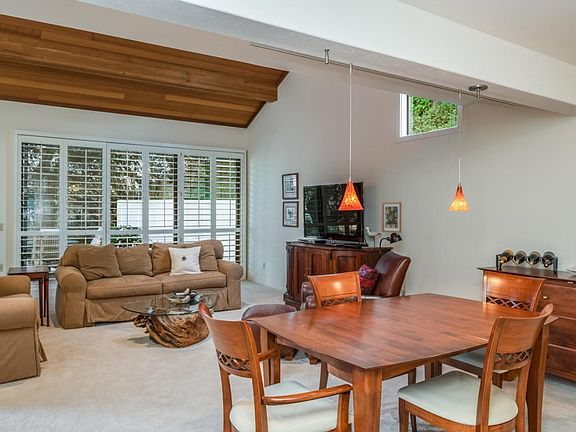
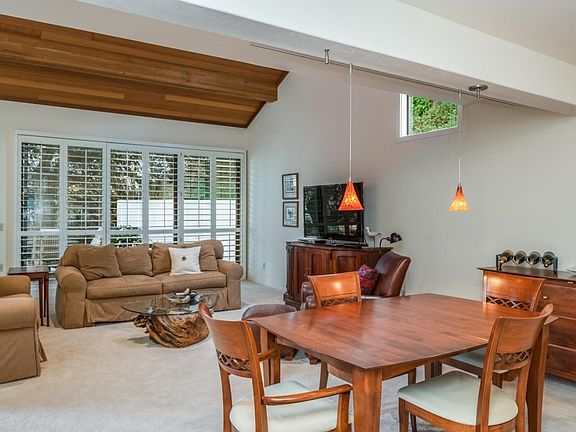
- wall art [381,201,402,234]
